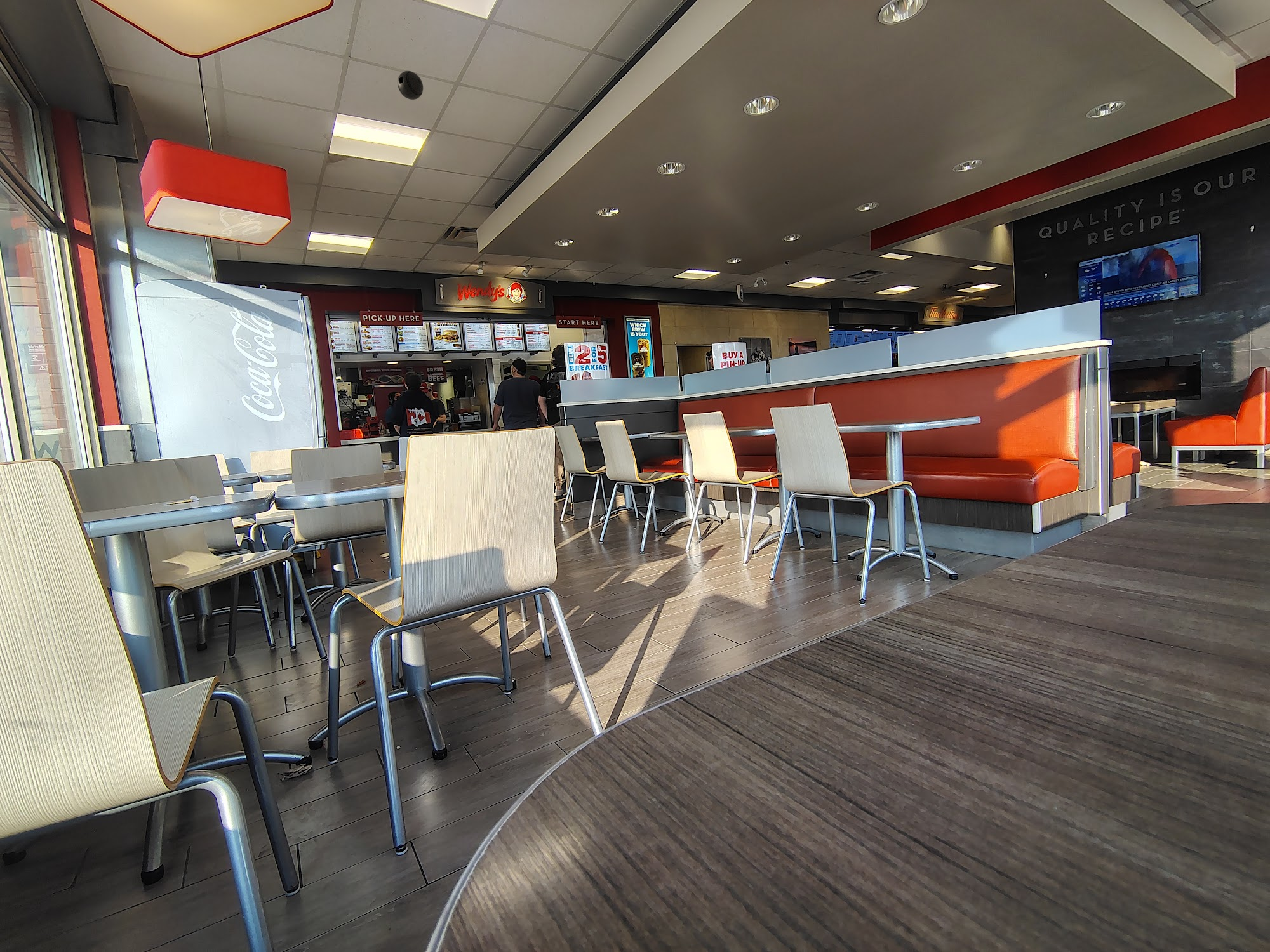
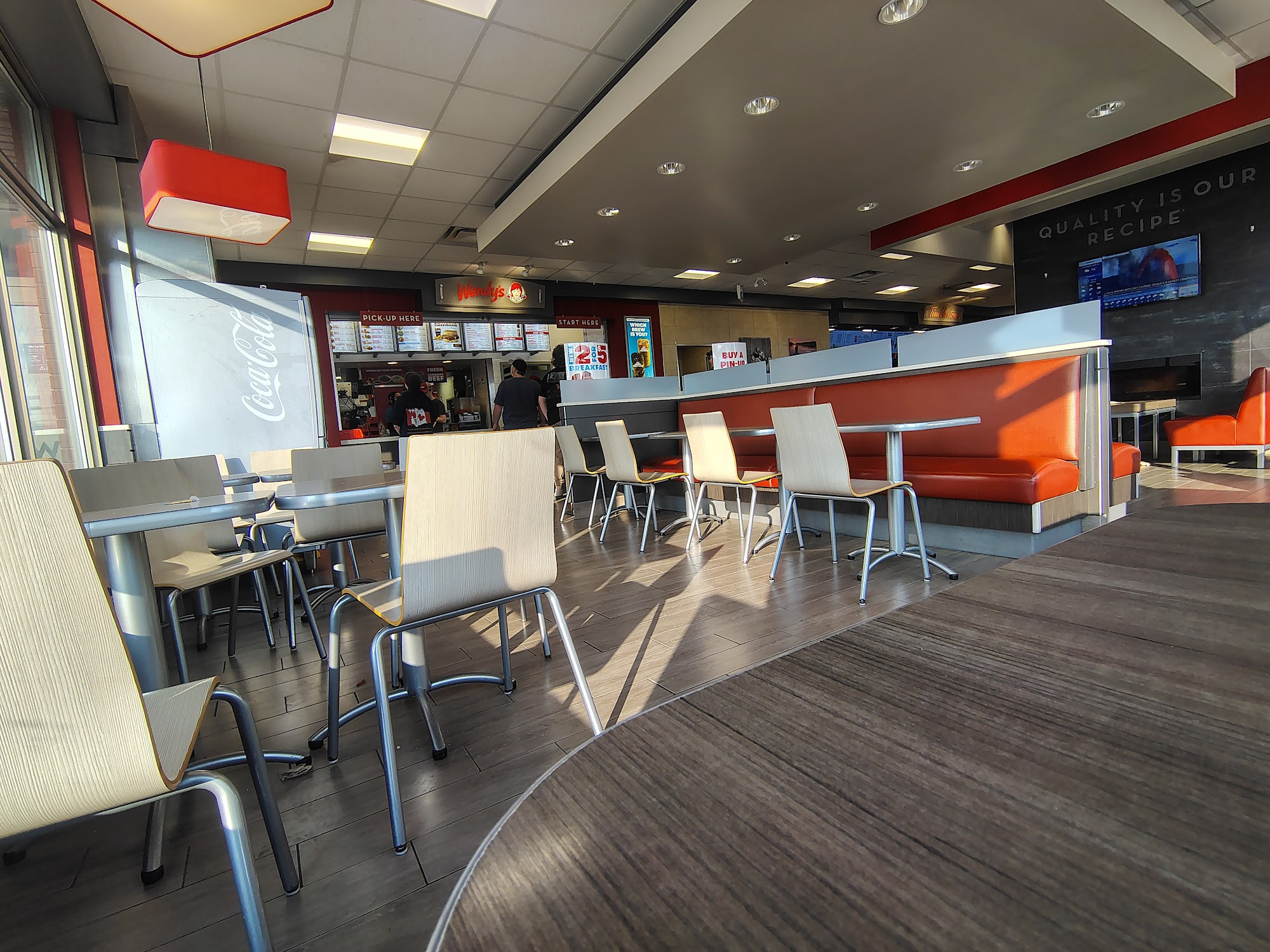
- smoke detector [397,70,424,100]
